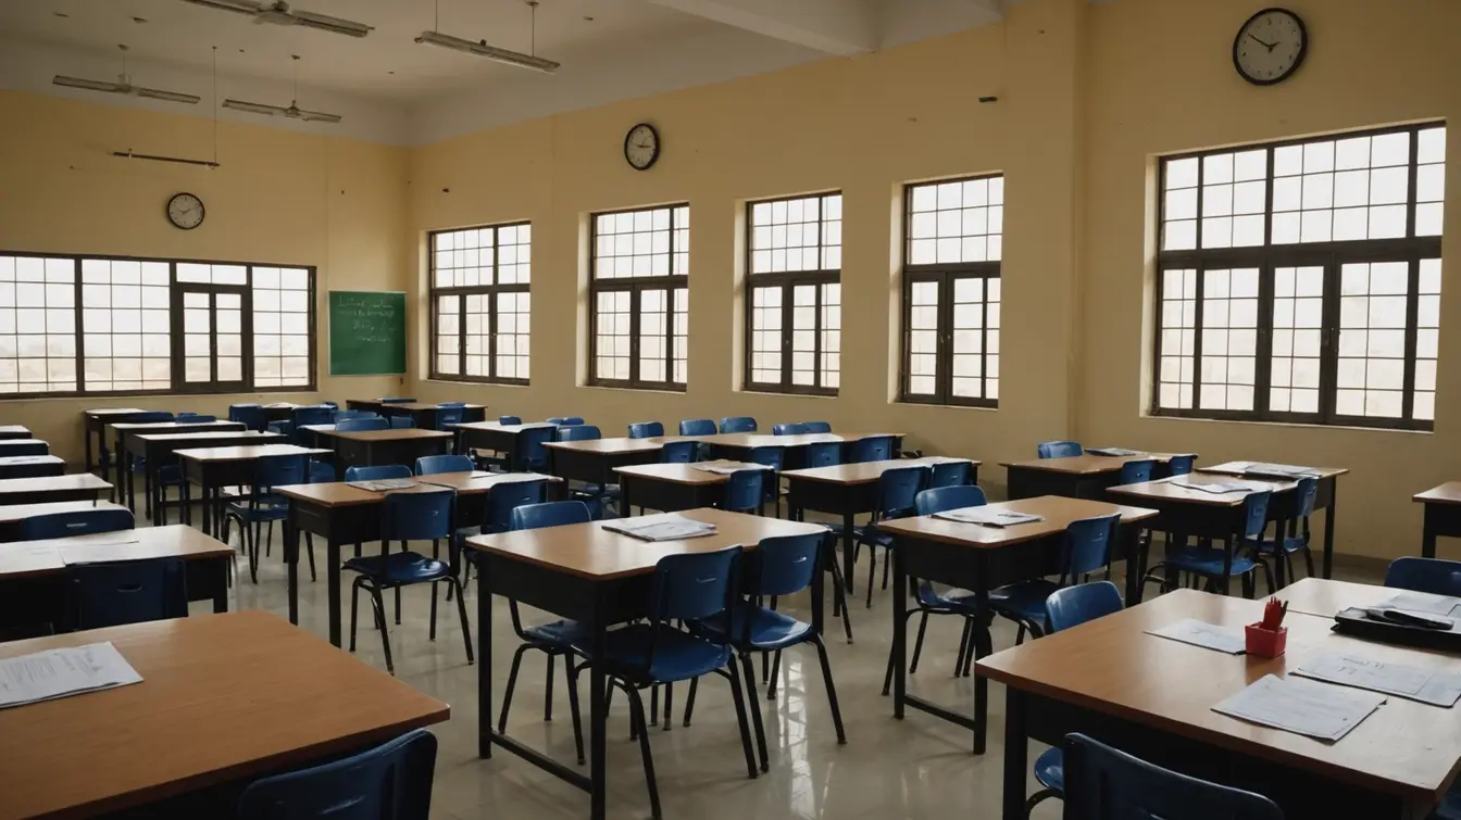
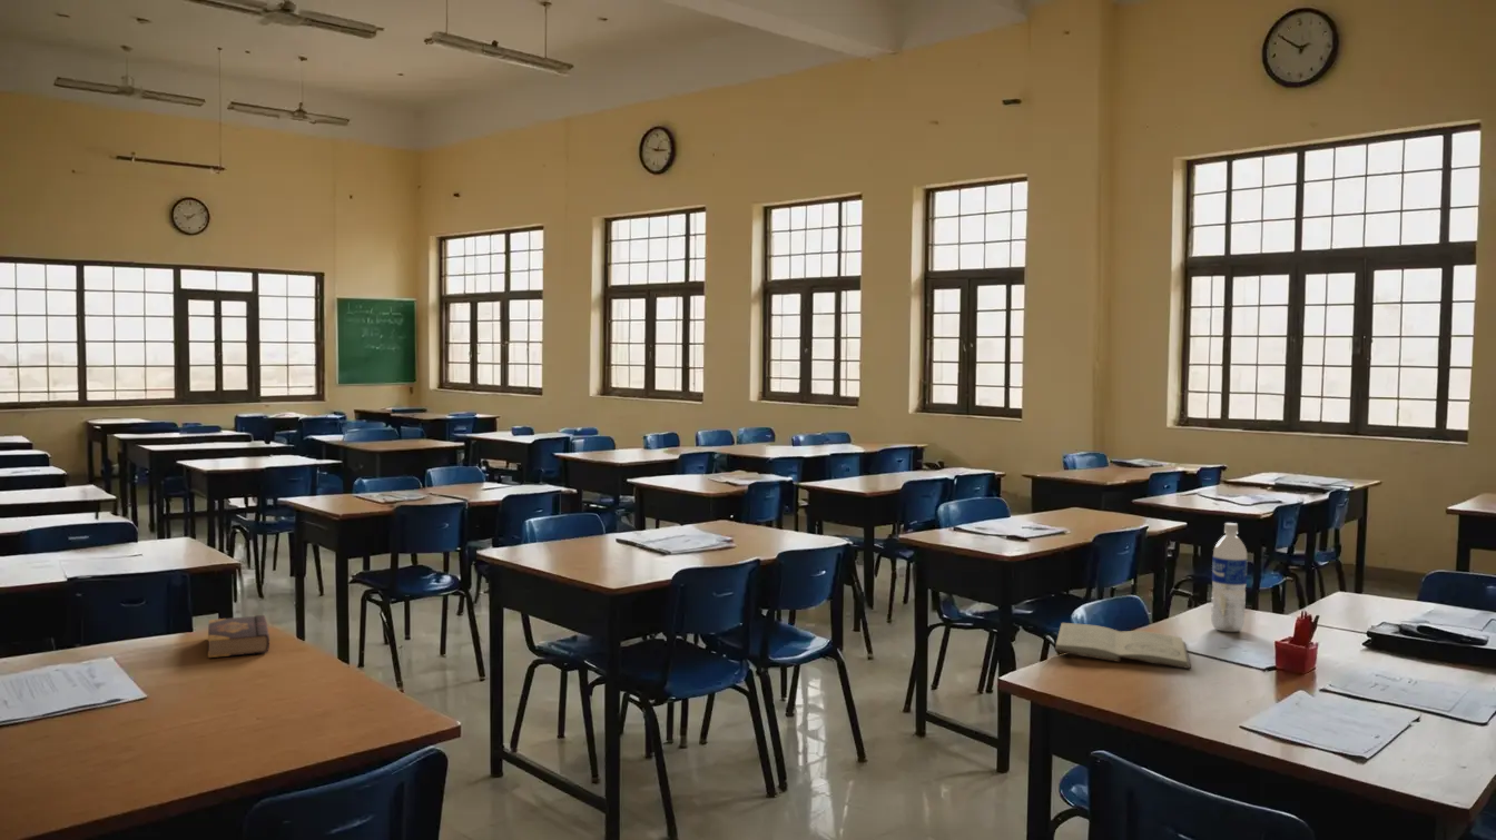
+ book [207,614,270,659]
+ book [1053,622,1192,670]
+ water bottle [1210,522,1249,633]
